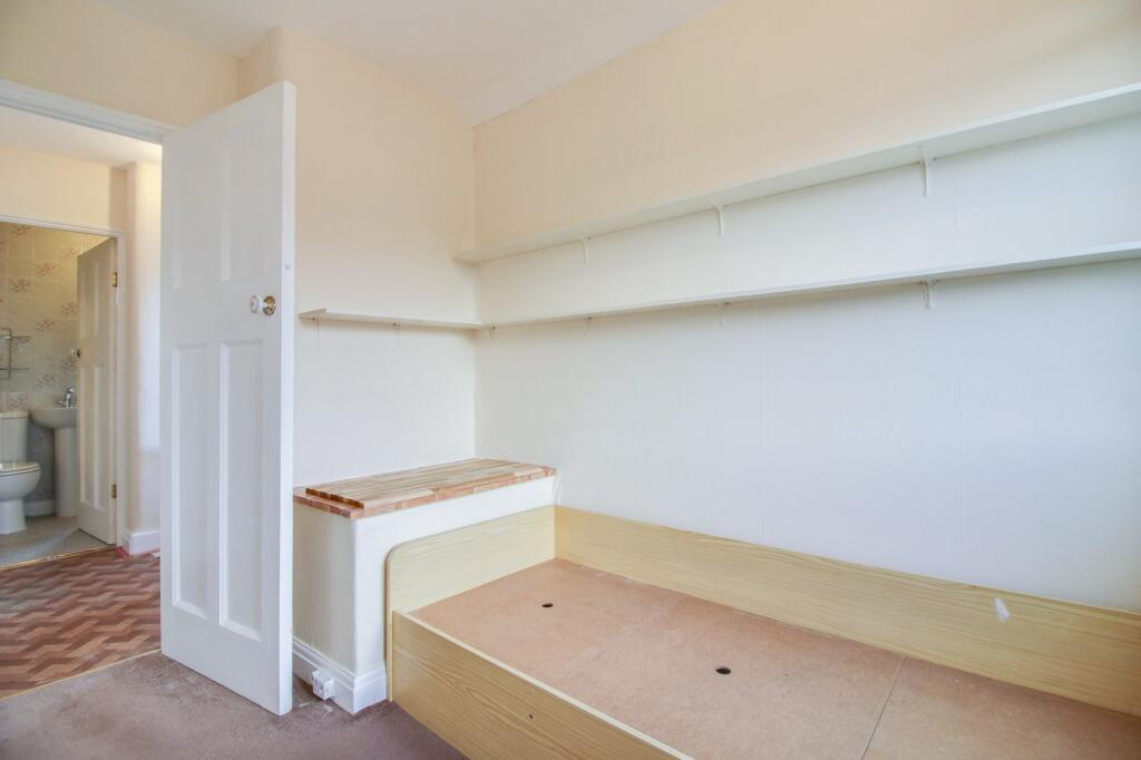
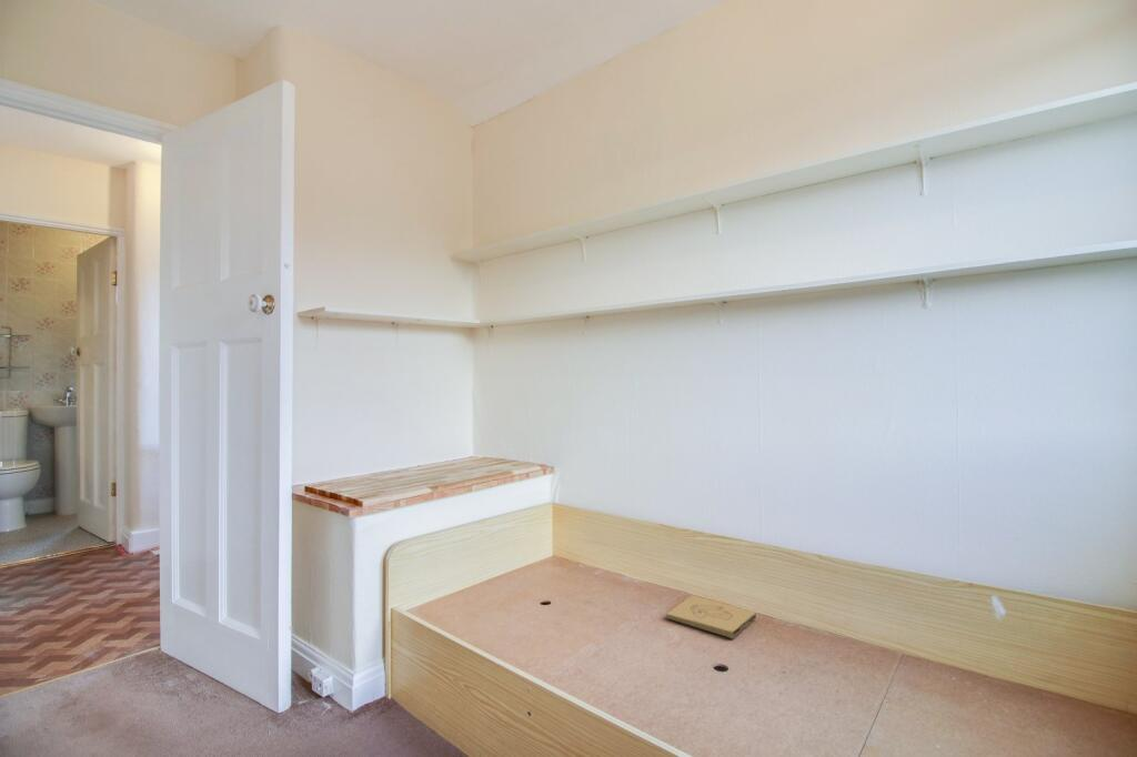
+ box [666,594,757,639]
